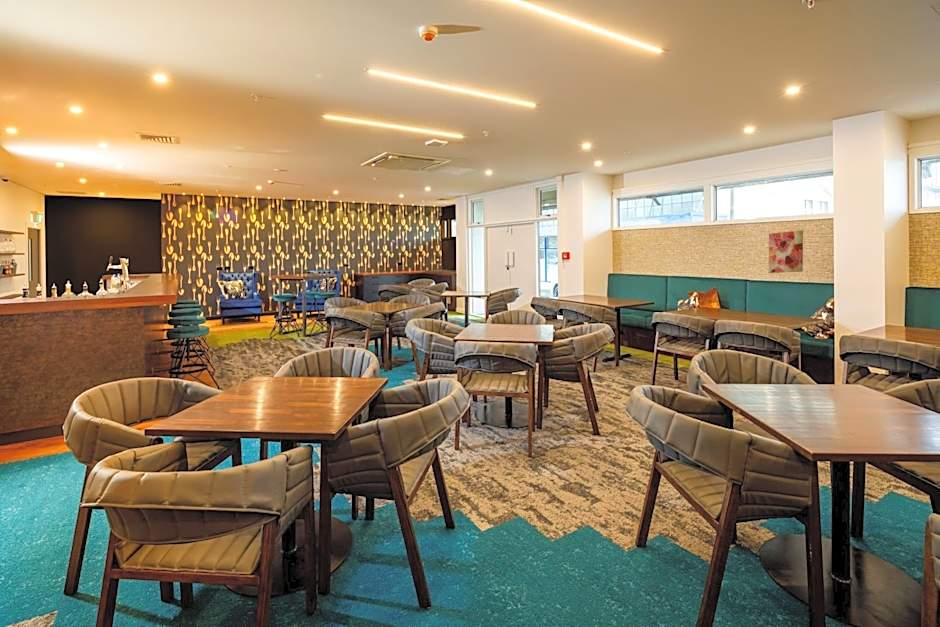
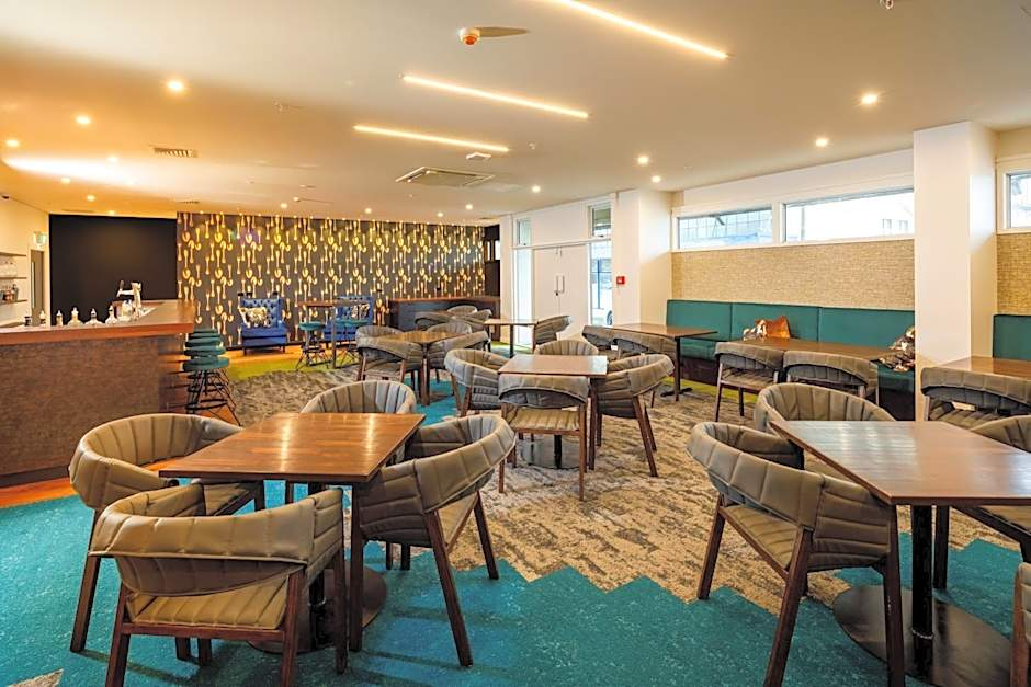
- wall art [768,229,804,274]
